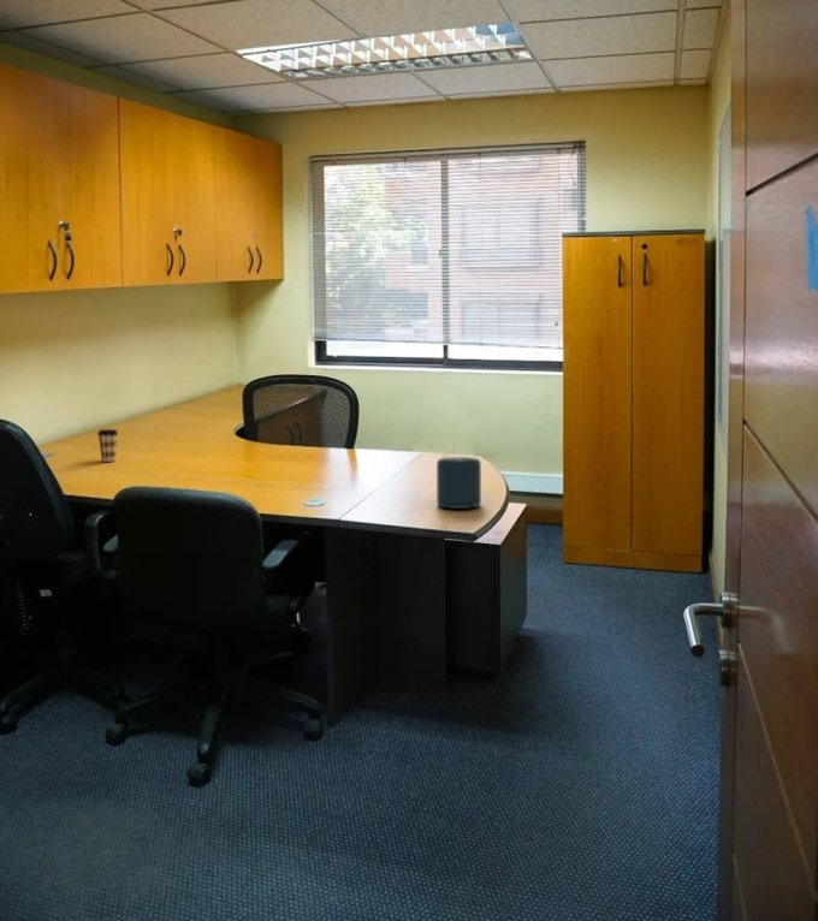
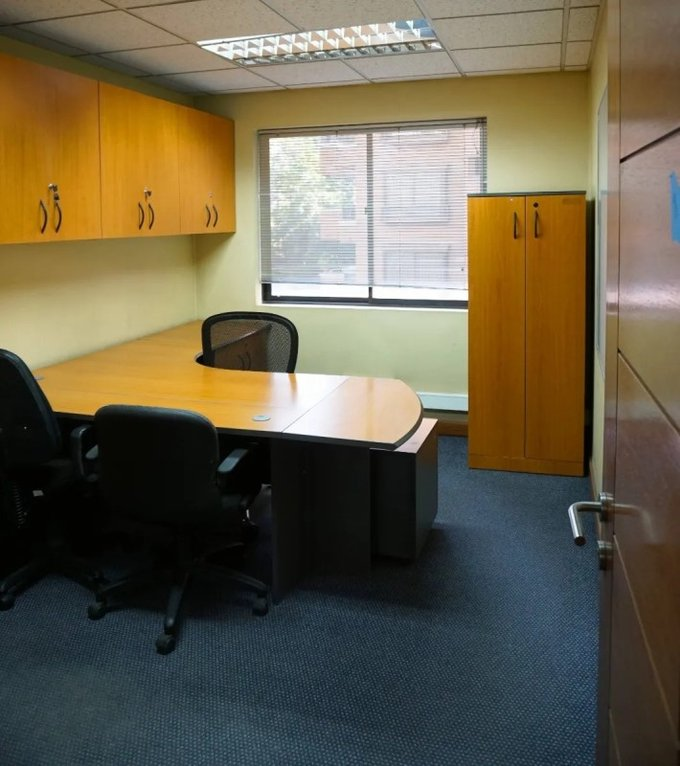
- speaker [435,456,482,510]
- coffee cup [96,428,119,463]
